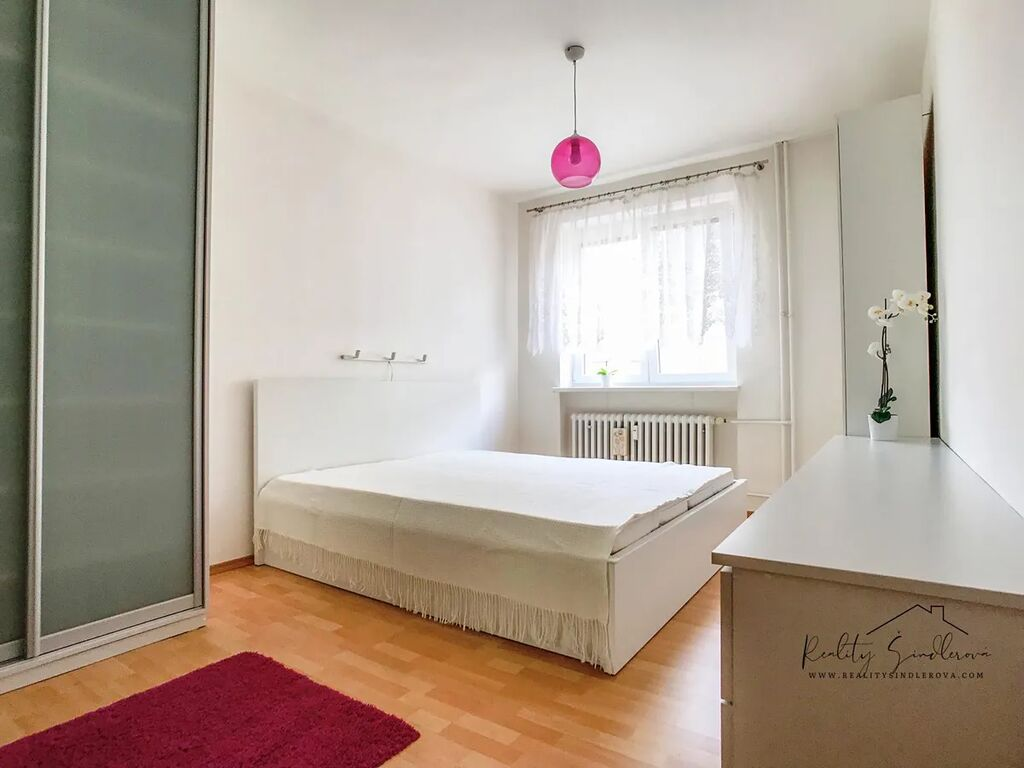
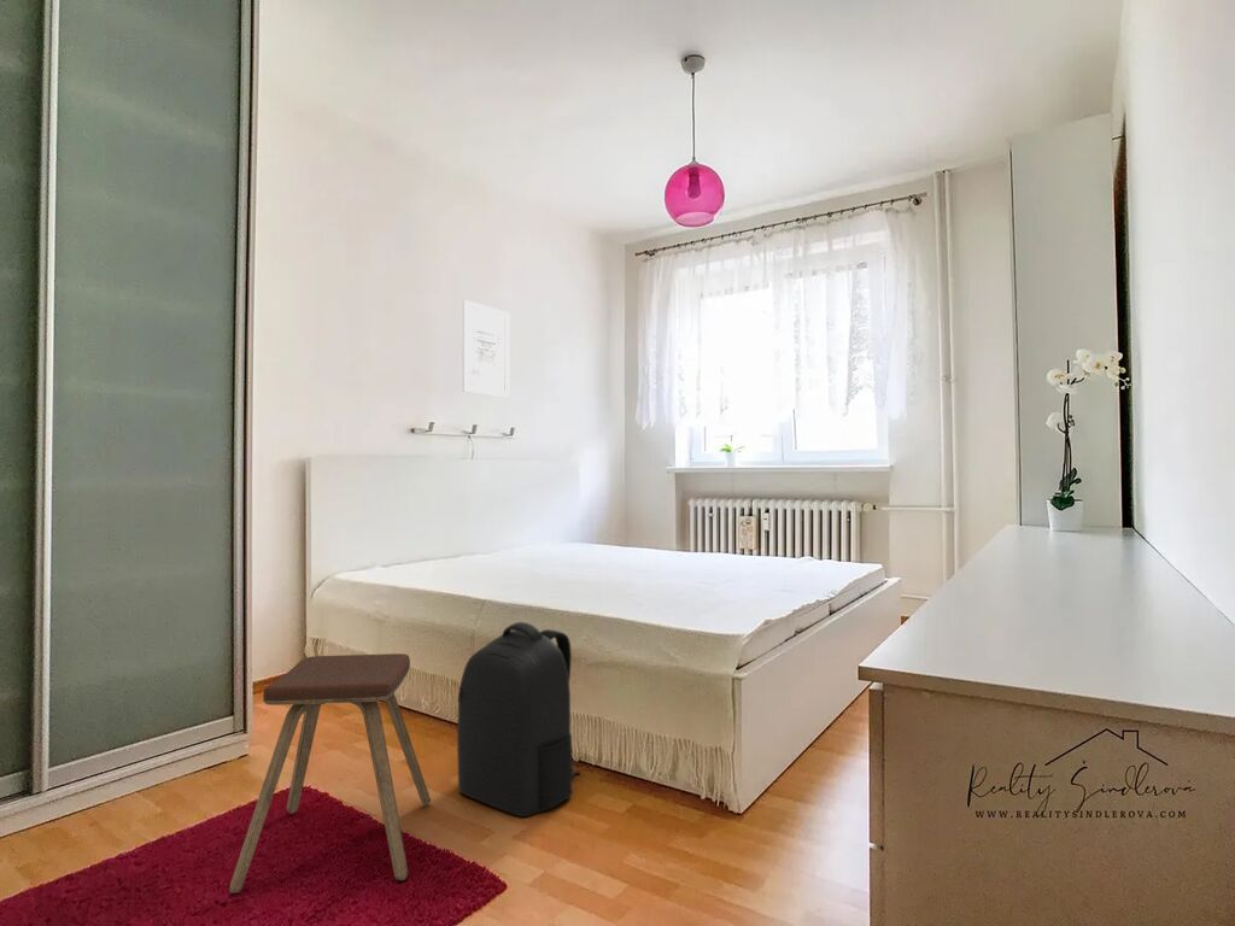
+ backpack [456,621,583,817]
+ music stool [228,652,432,895]
+ wall art [462,299,510,399]
